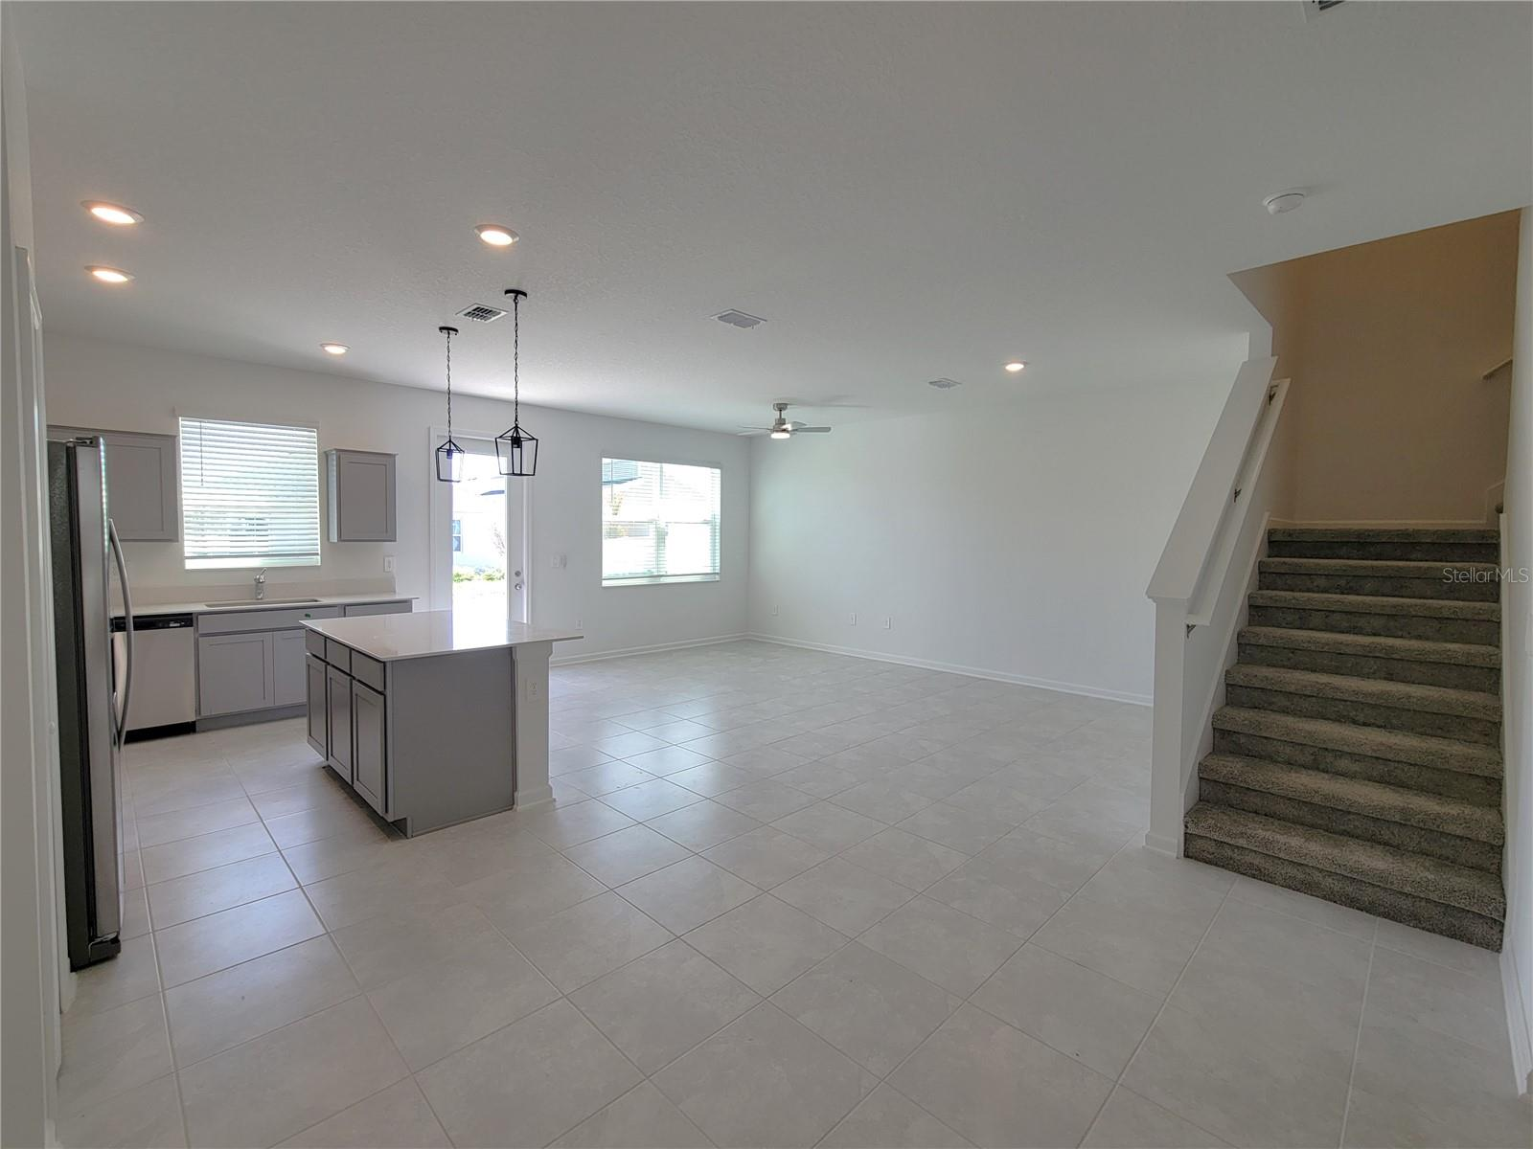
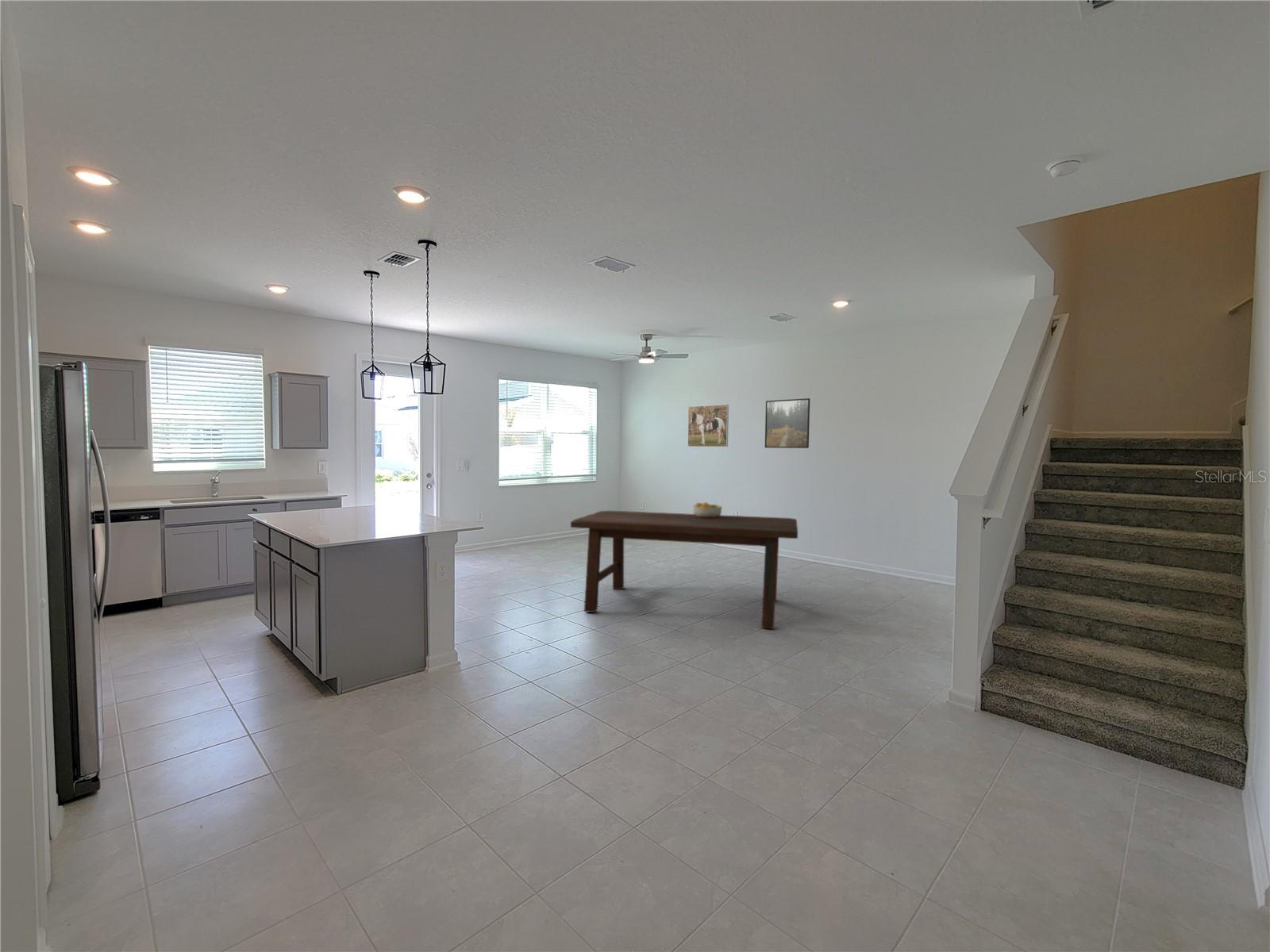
+ fruit bowl [692,501,723,518]
+ dining table [570,510,799,630]
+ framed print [764,397,810,449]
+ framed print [687,404,729,447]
